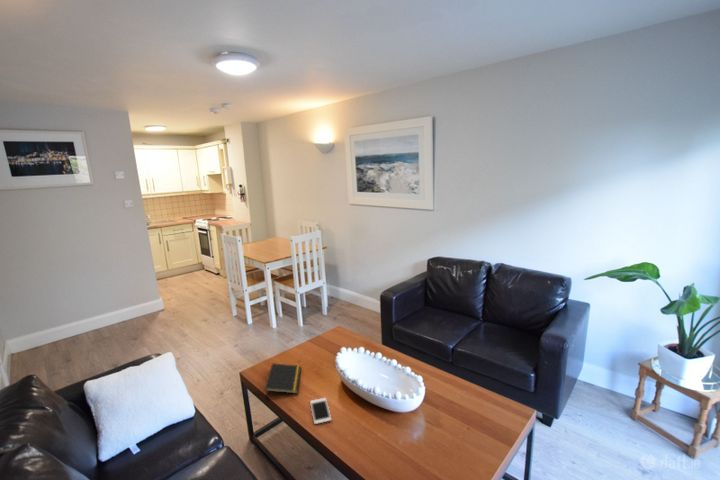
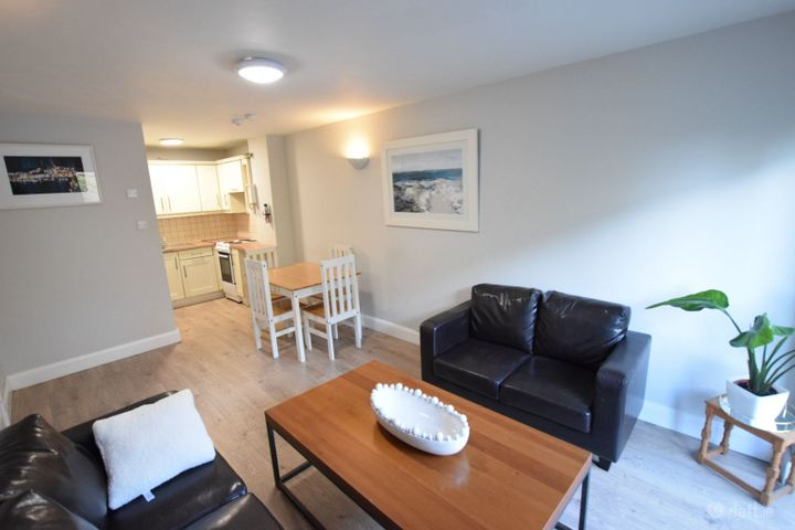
- notepad [264,362,302,398]
- cell phone [309,397,332,425]
